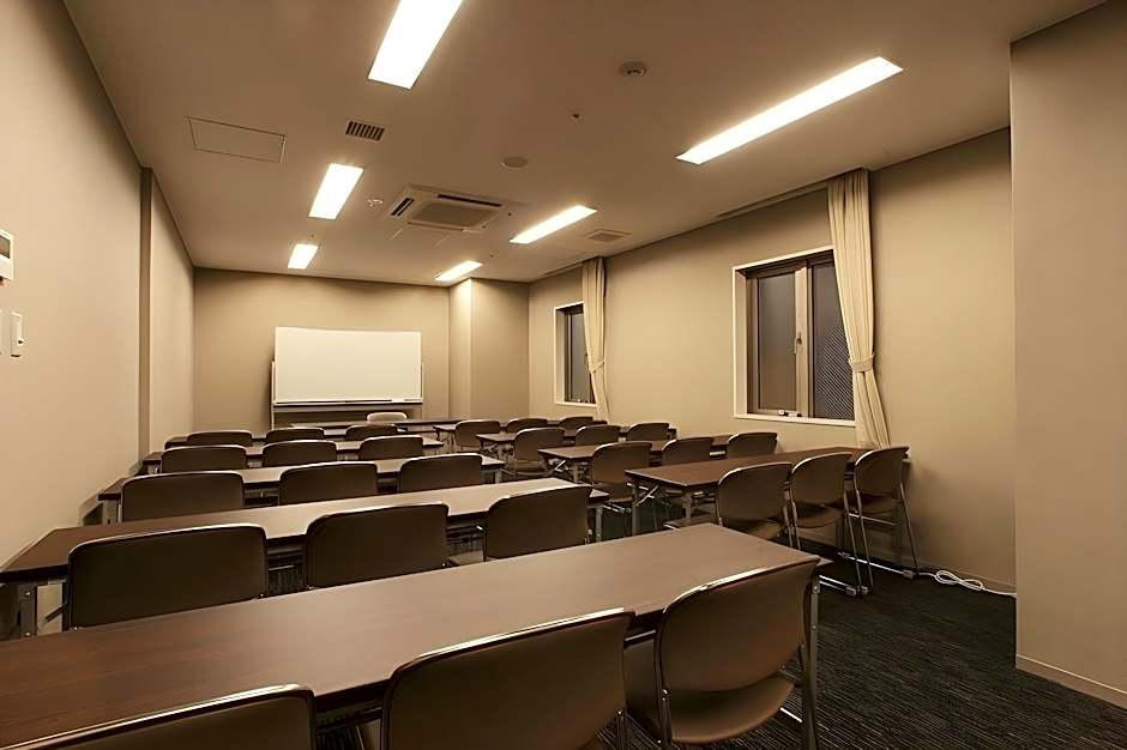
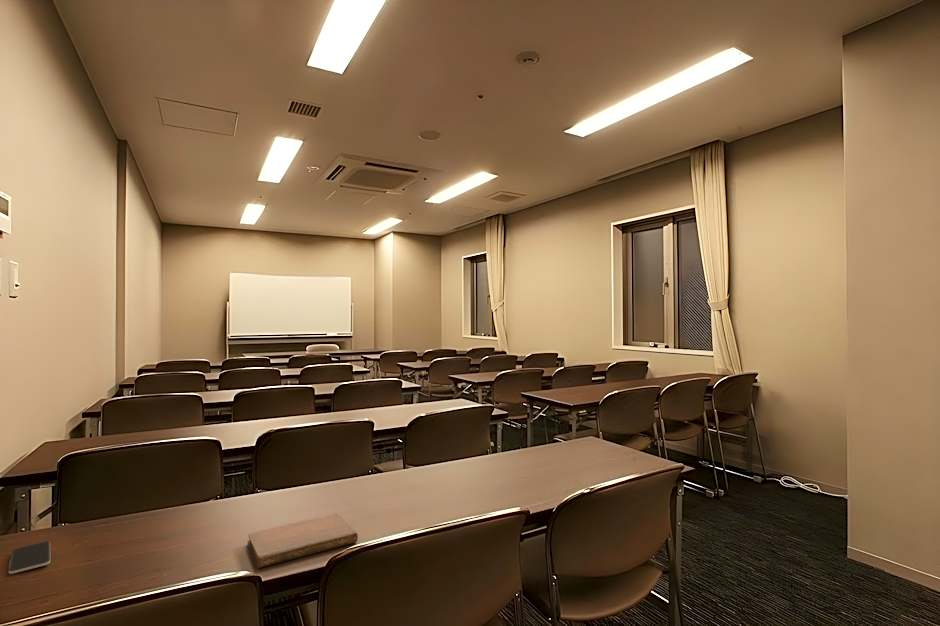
+ smartphone [8,540,51,575]
+ notebook [247,512,359,569]
